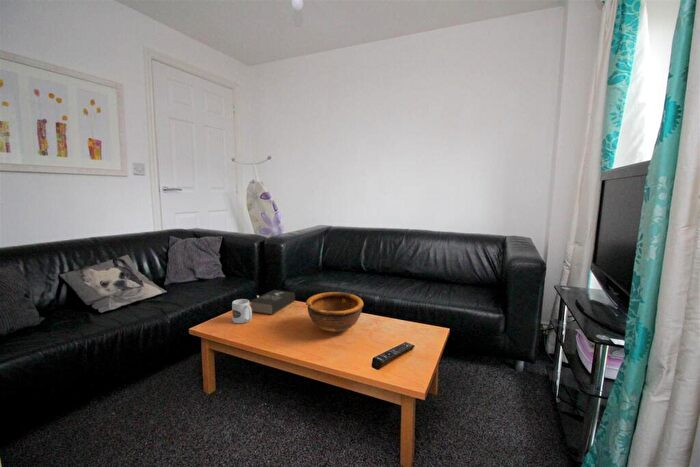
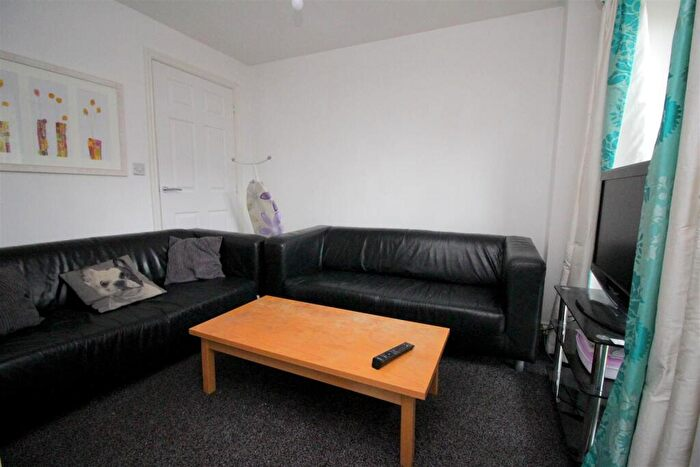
- book [249,289,296,316]
- bowl [305,291,365,333]
- mug [231,298,253,324]
